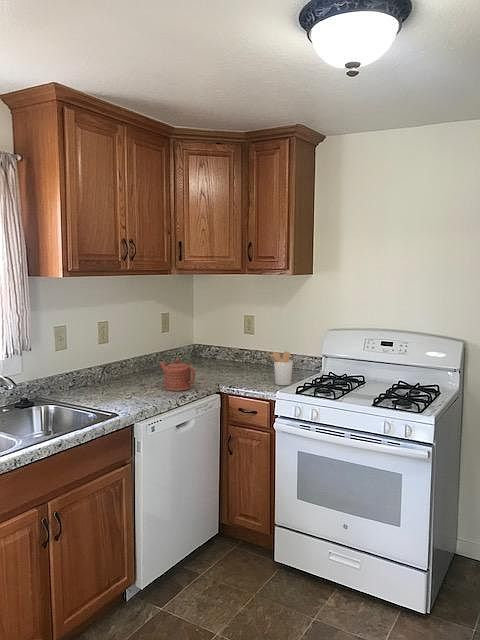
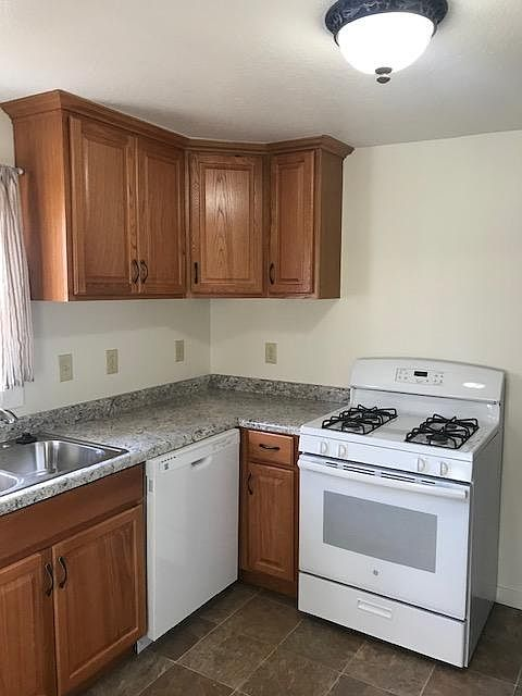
- teapot [159,357,196,392]
- utensil holder [266,350,294,386]
